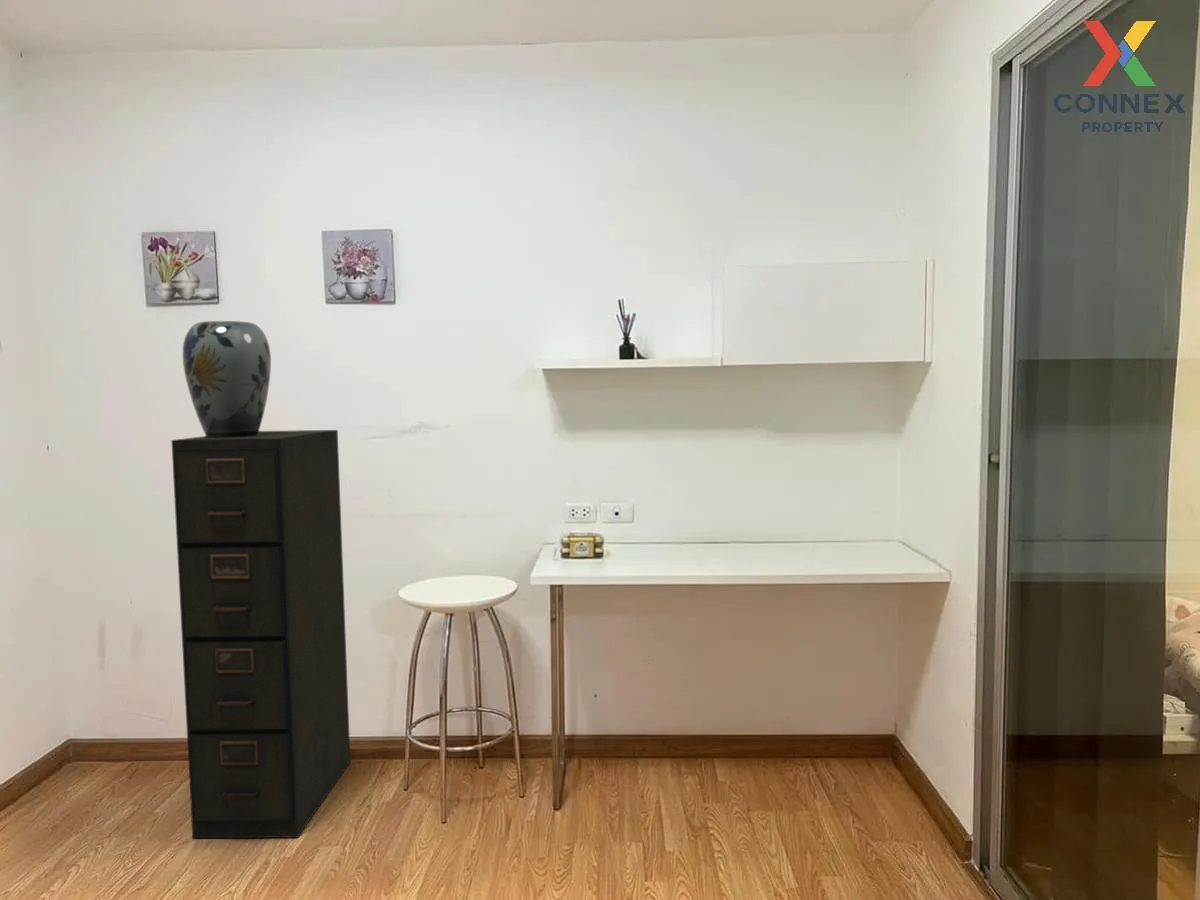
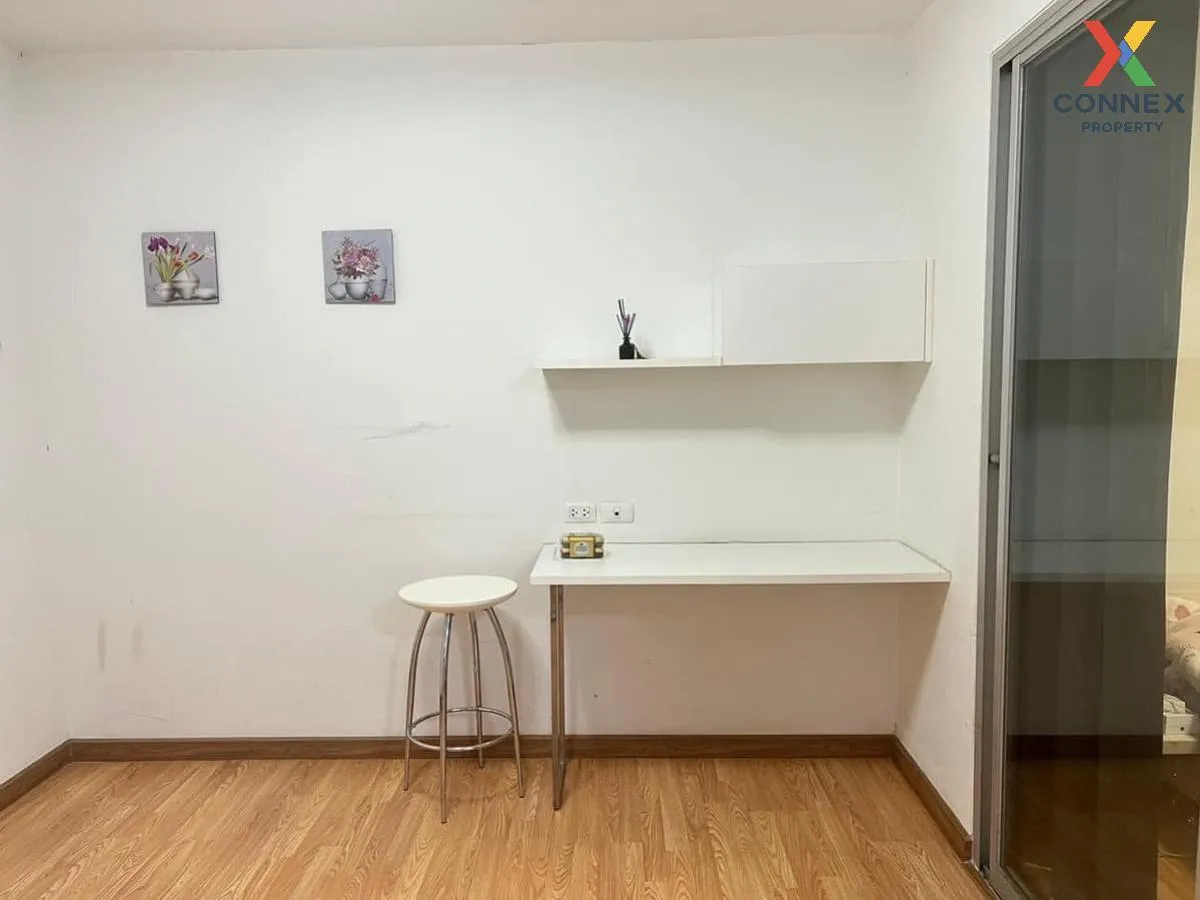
- filing cabinet [170,429,351,839]
- vase [182,320,272,437]
